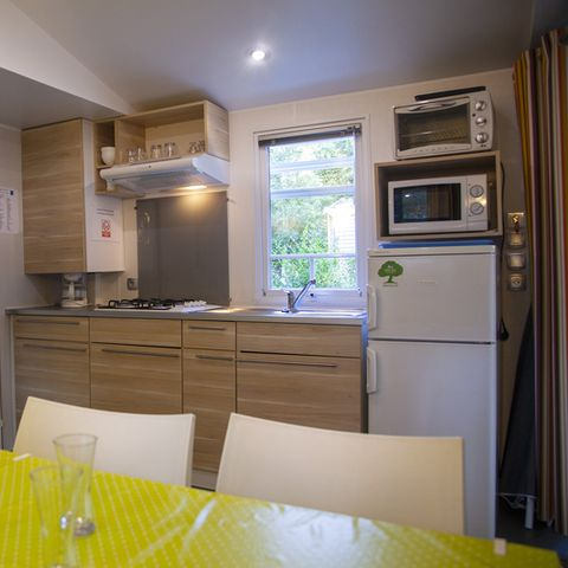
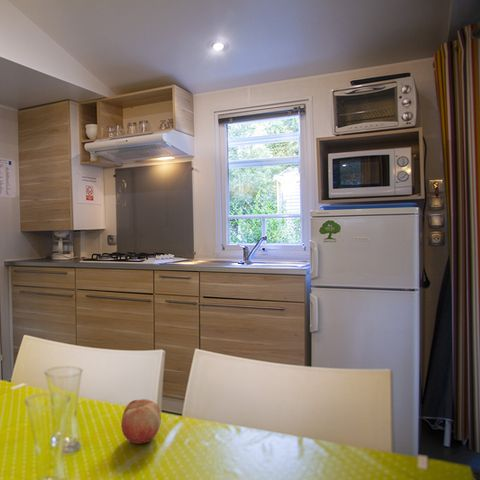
+ fruit [120,398,162,445]
